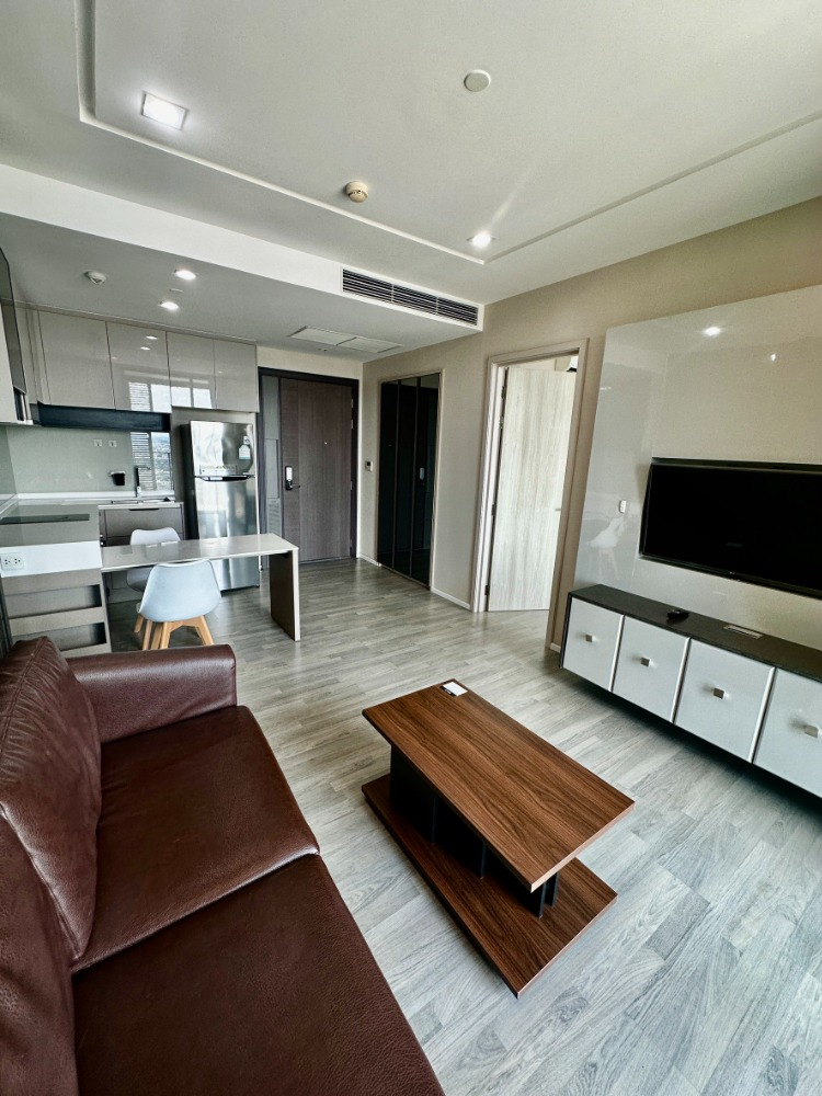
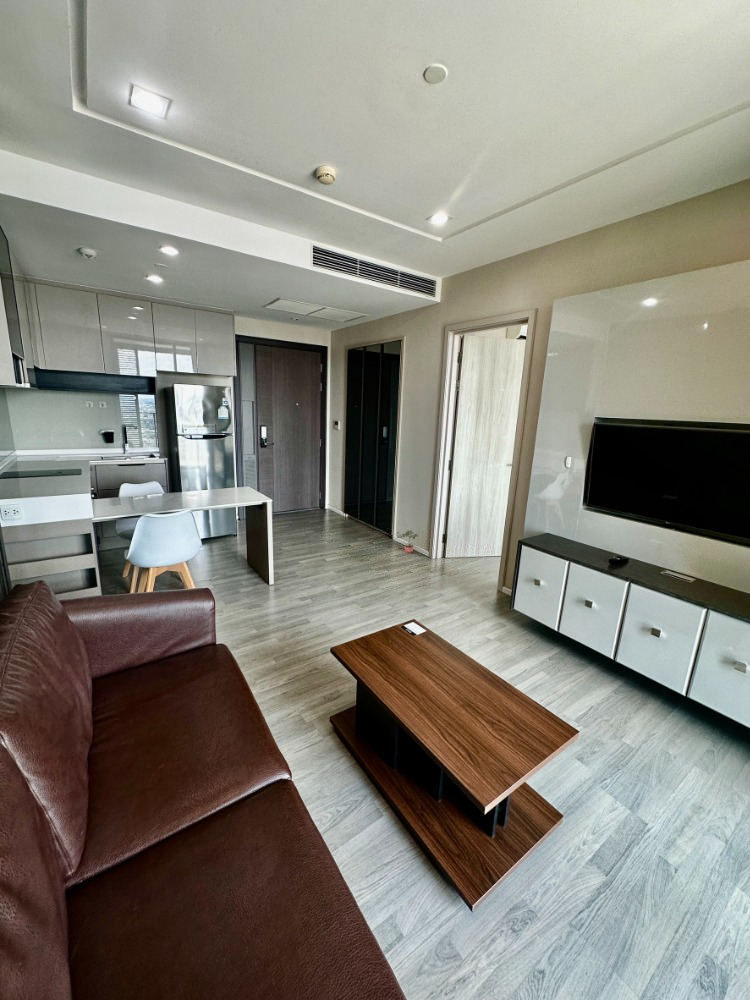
+ potted plant [396,529,419,554]
